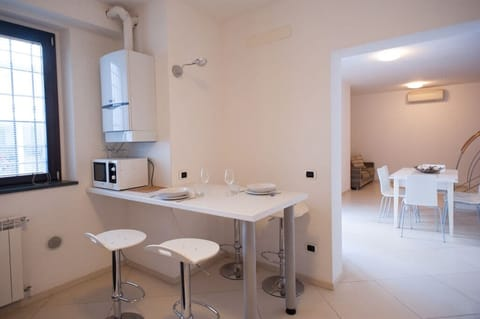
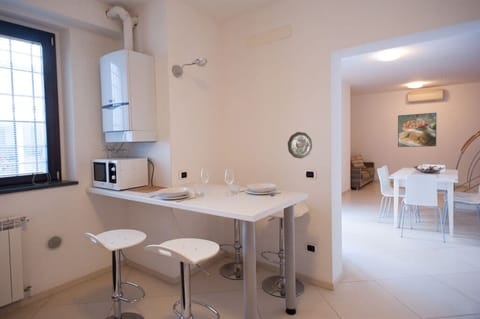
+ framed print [397,112,437,148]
+ decorative plate [287,131,313,160]
